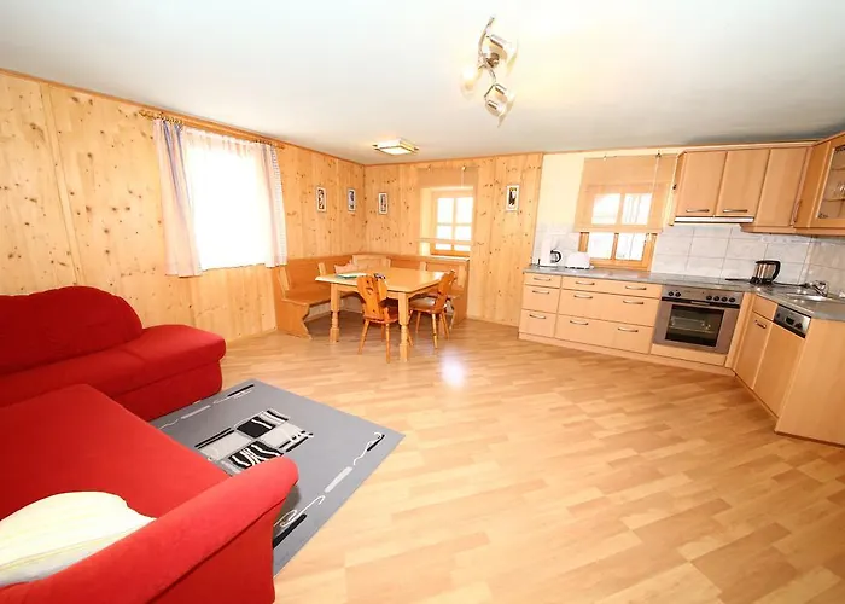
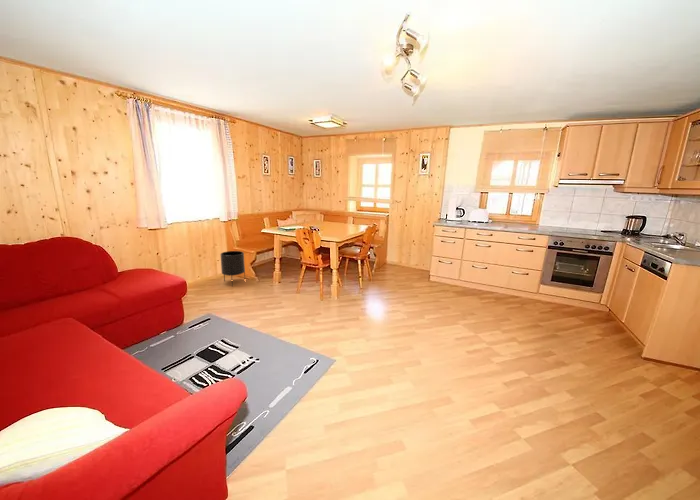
+ planter [219,250,246,287]
